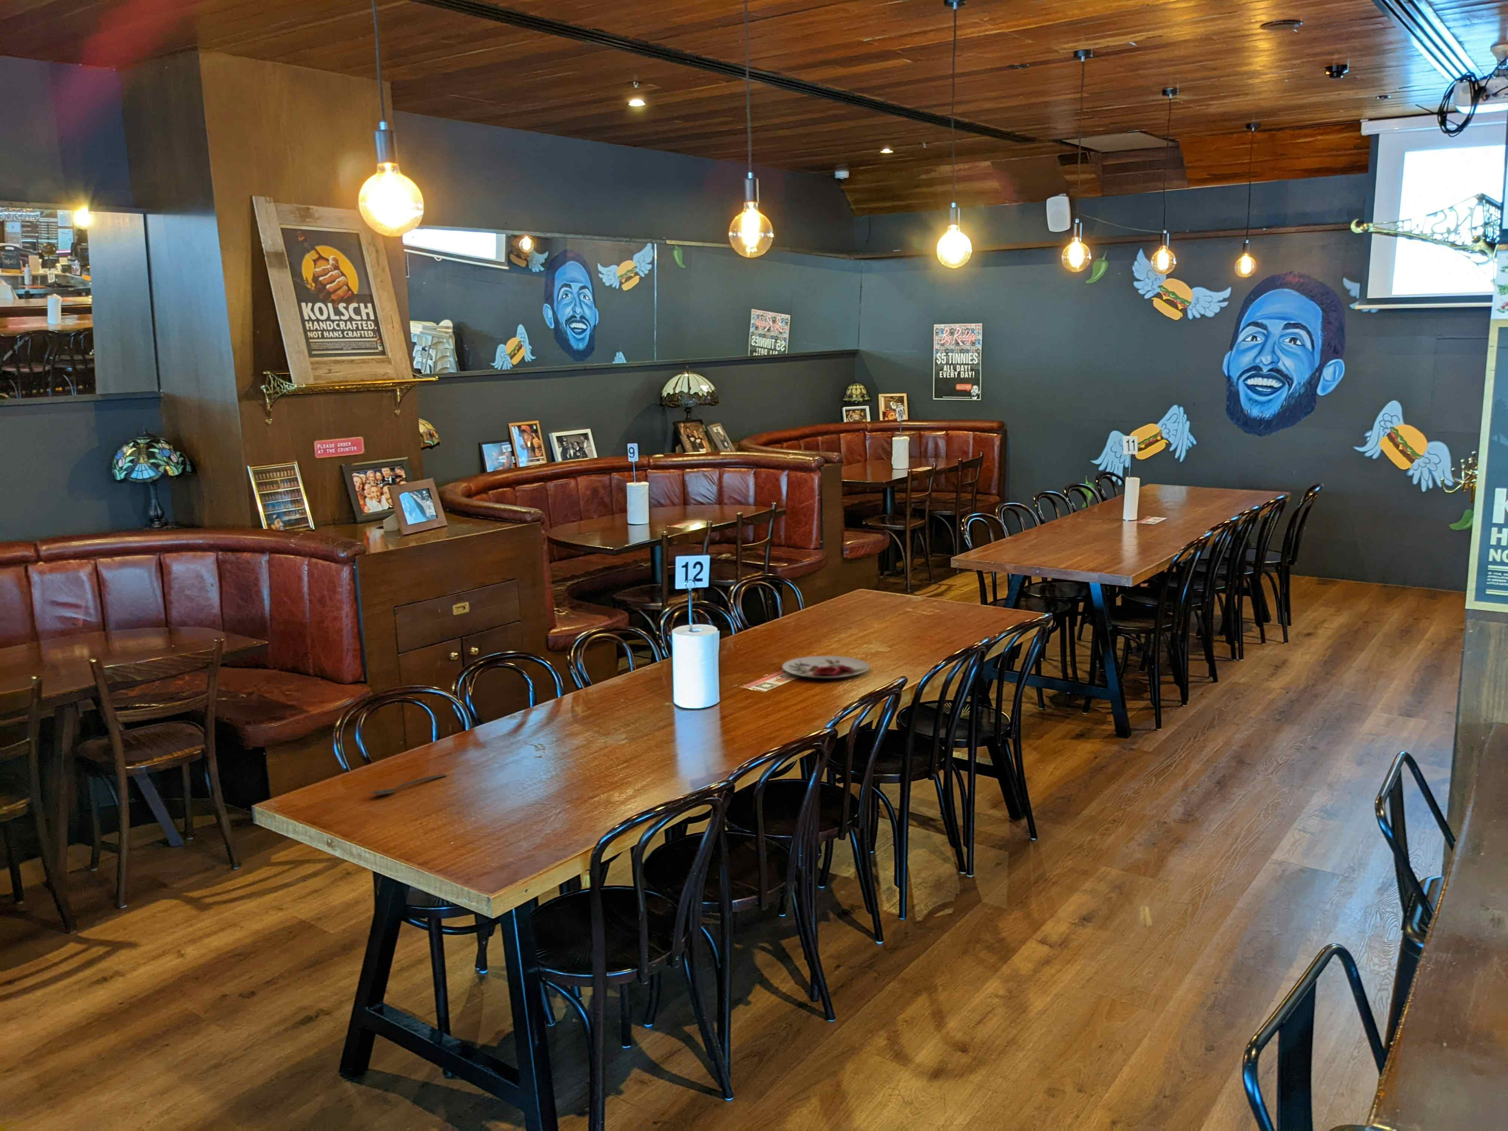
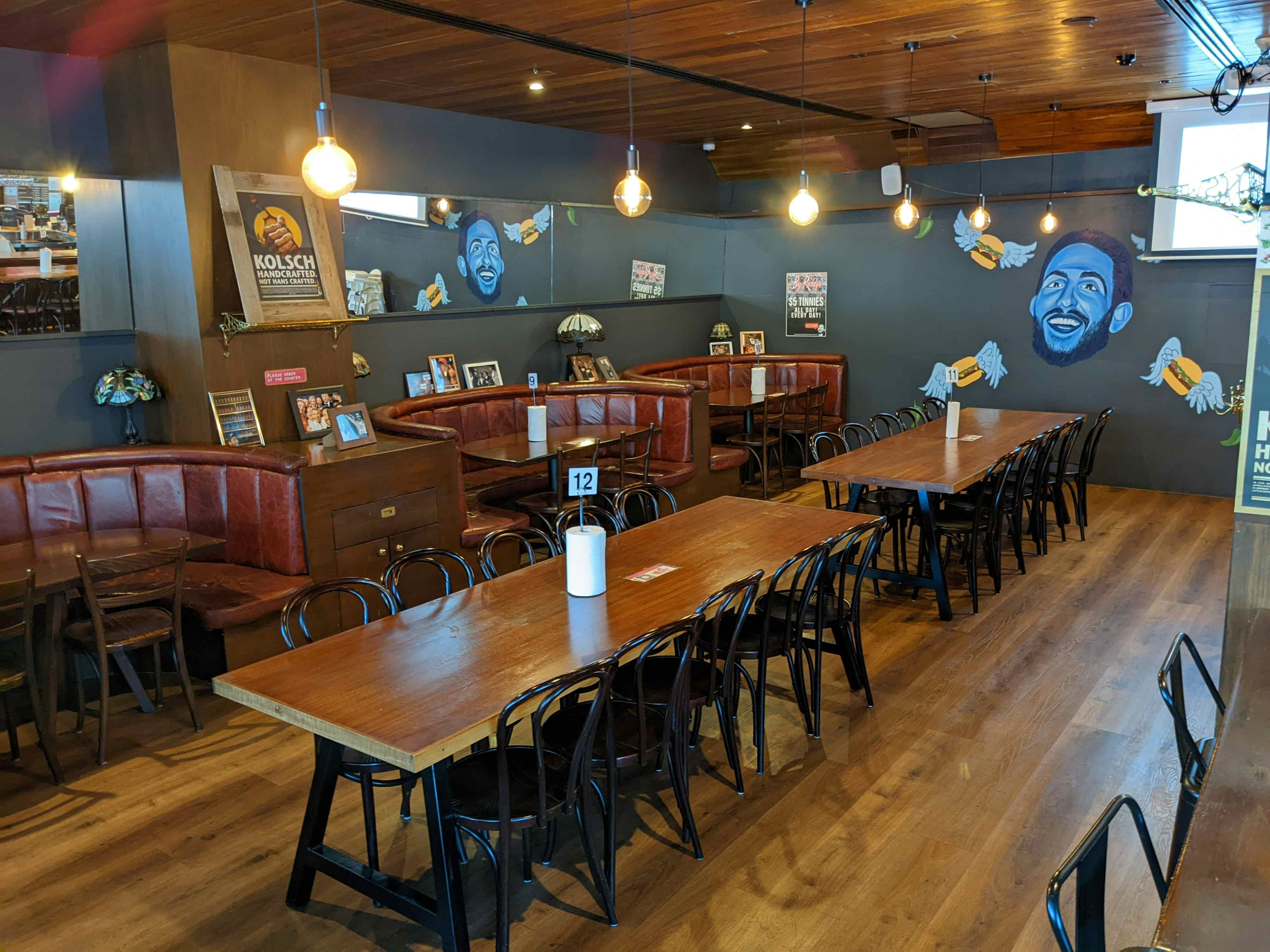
- plate [781,656,870,678]
- spoon [369,773,446,795]
